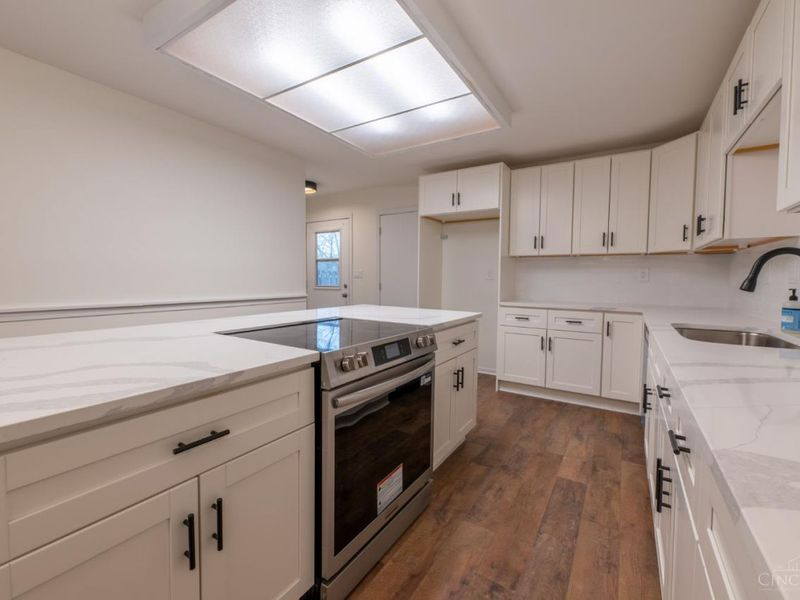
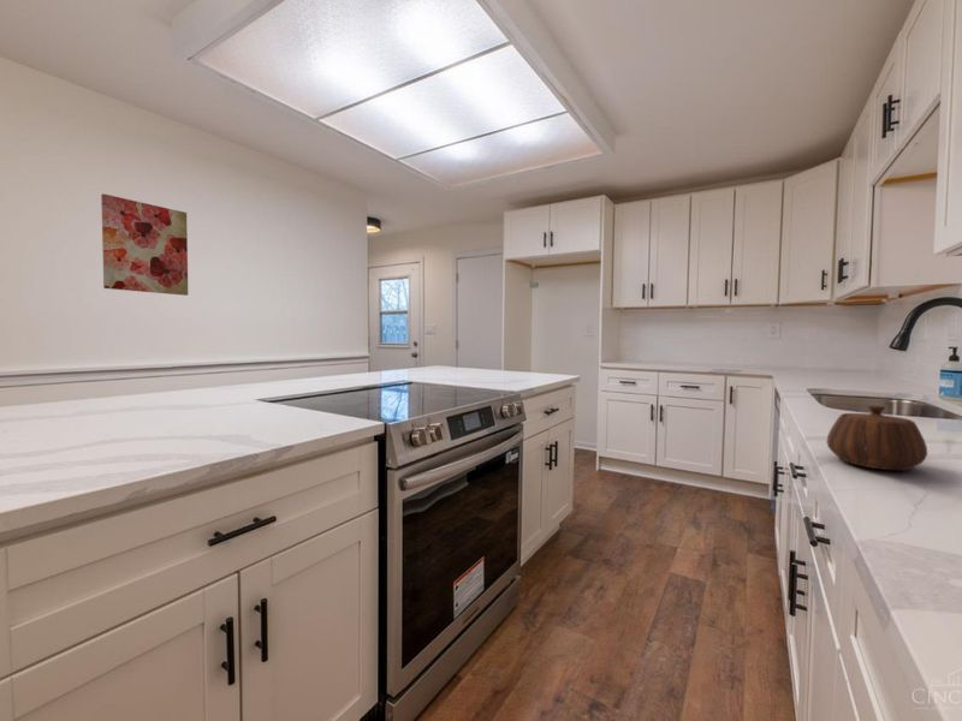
+ teapot [825,404,928,471]
+ wall art [100,192,189,297]
